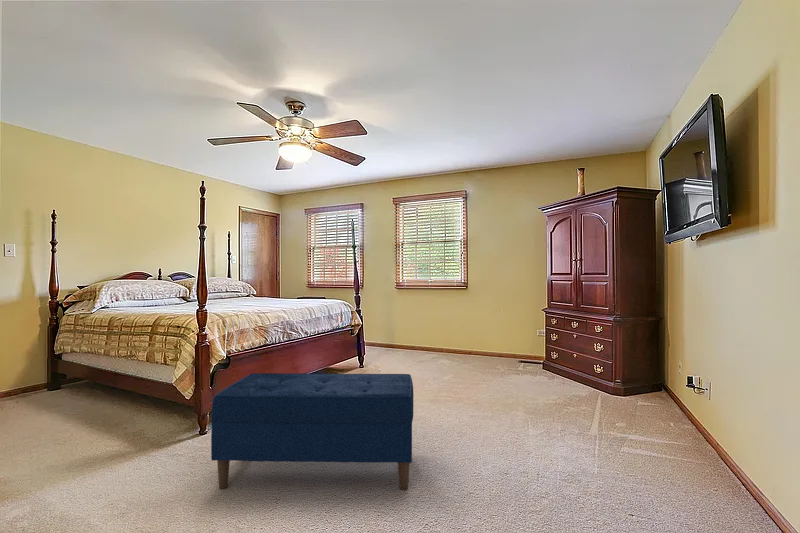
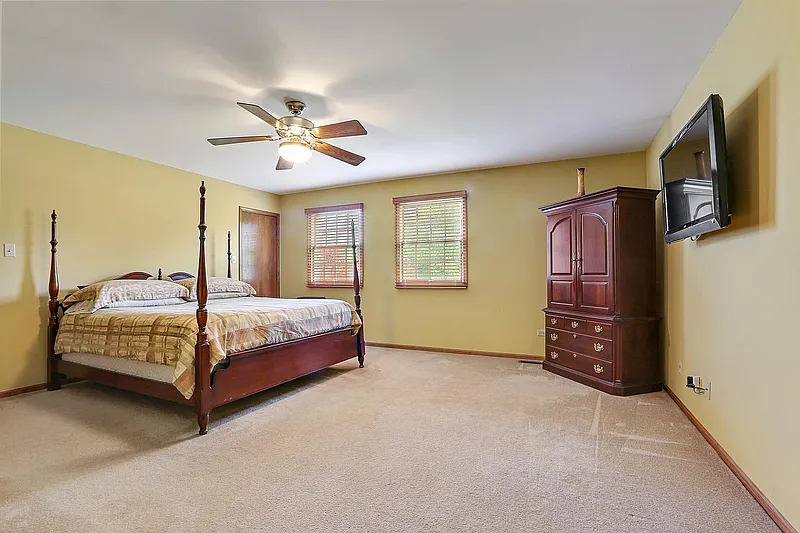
- bench [210,372,414,492]
